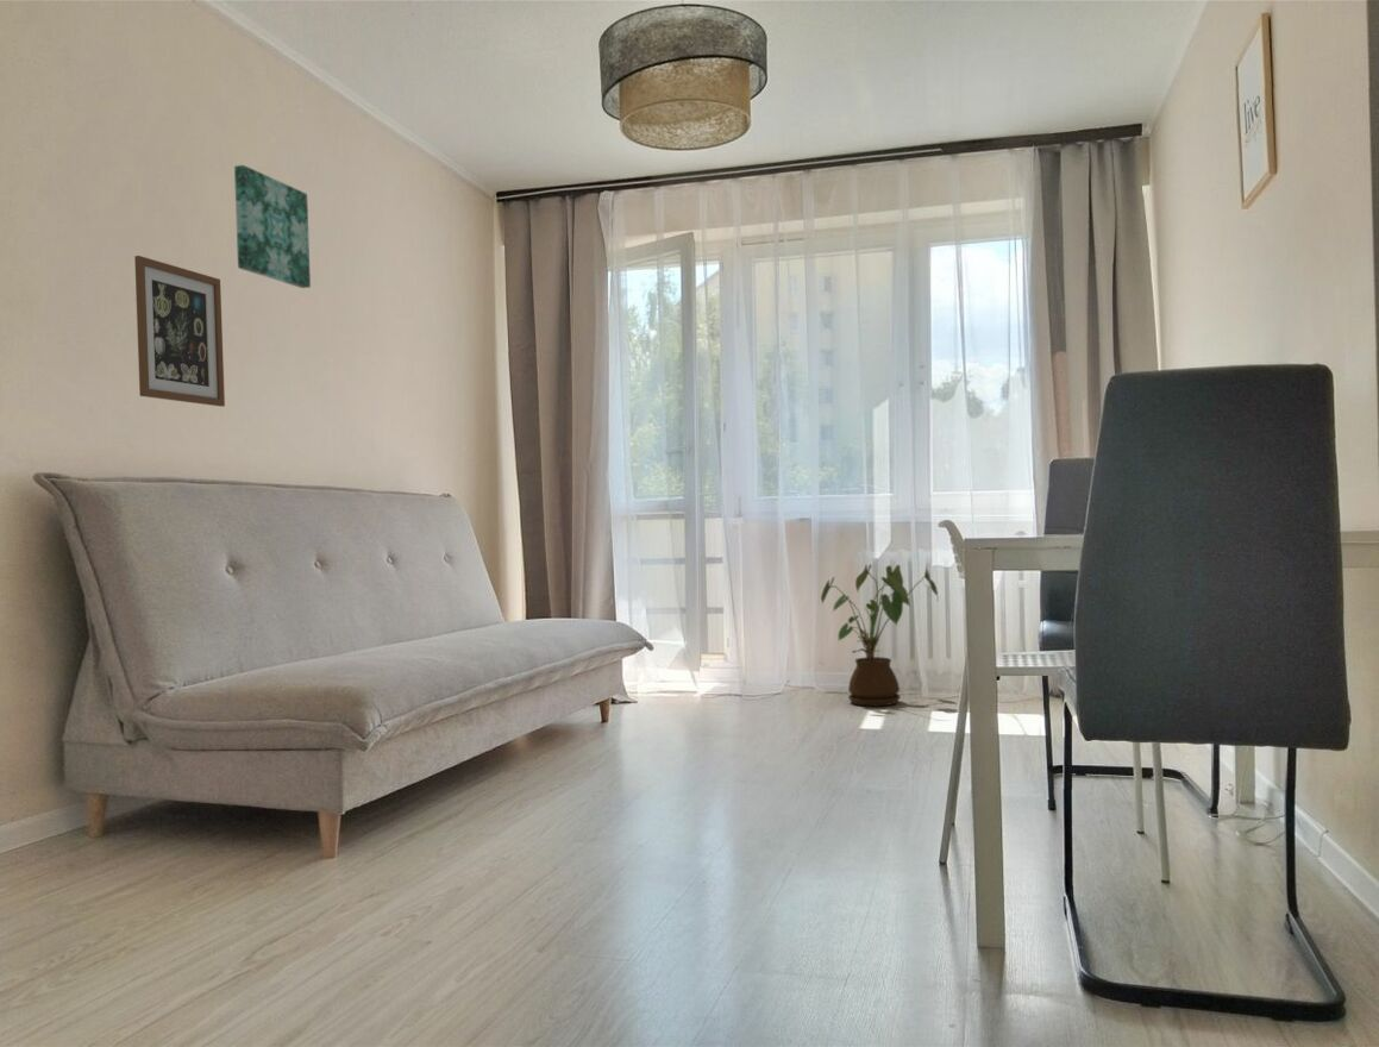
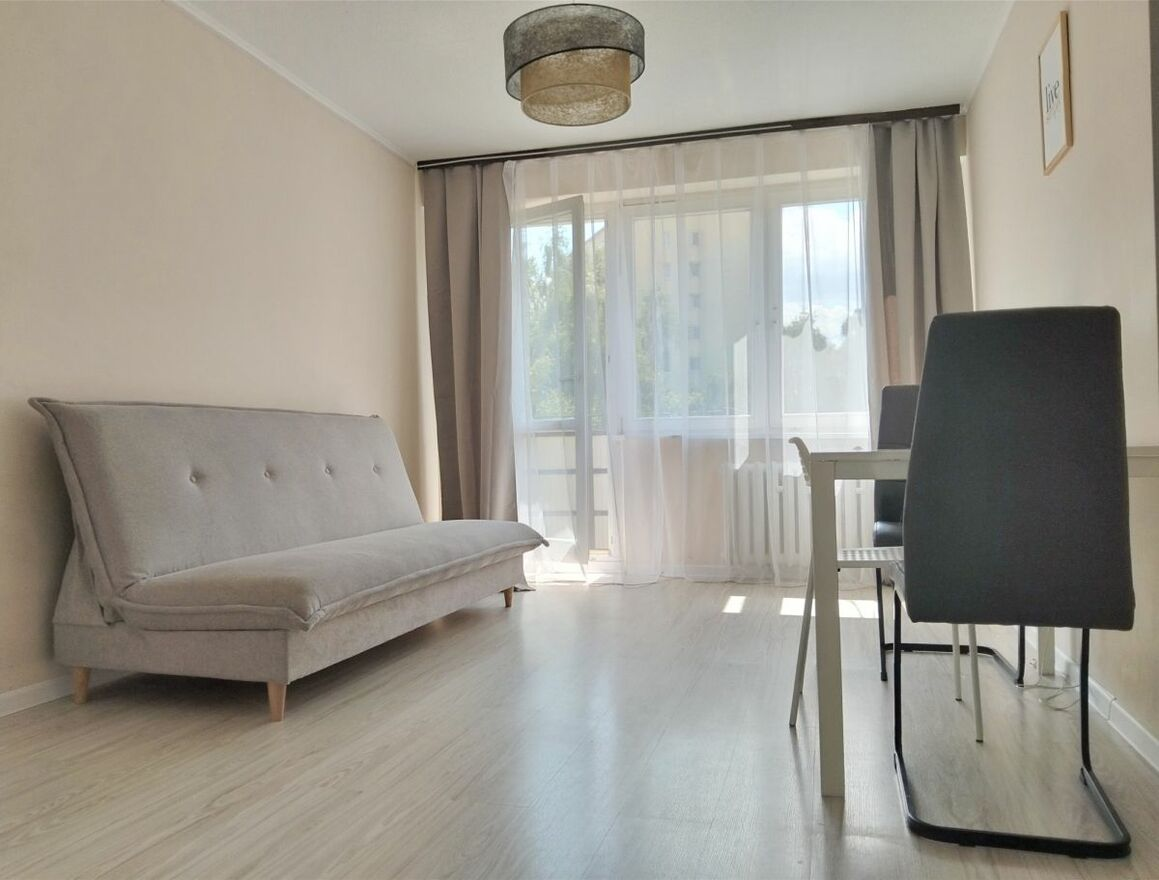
- house plant [820,564,940,708]
- wall art [133,255,226,408]
- wall art [233,164,312,289]
